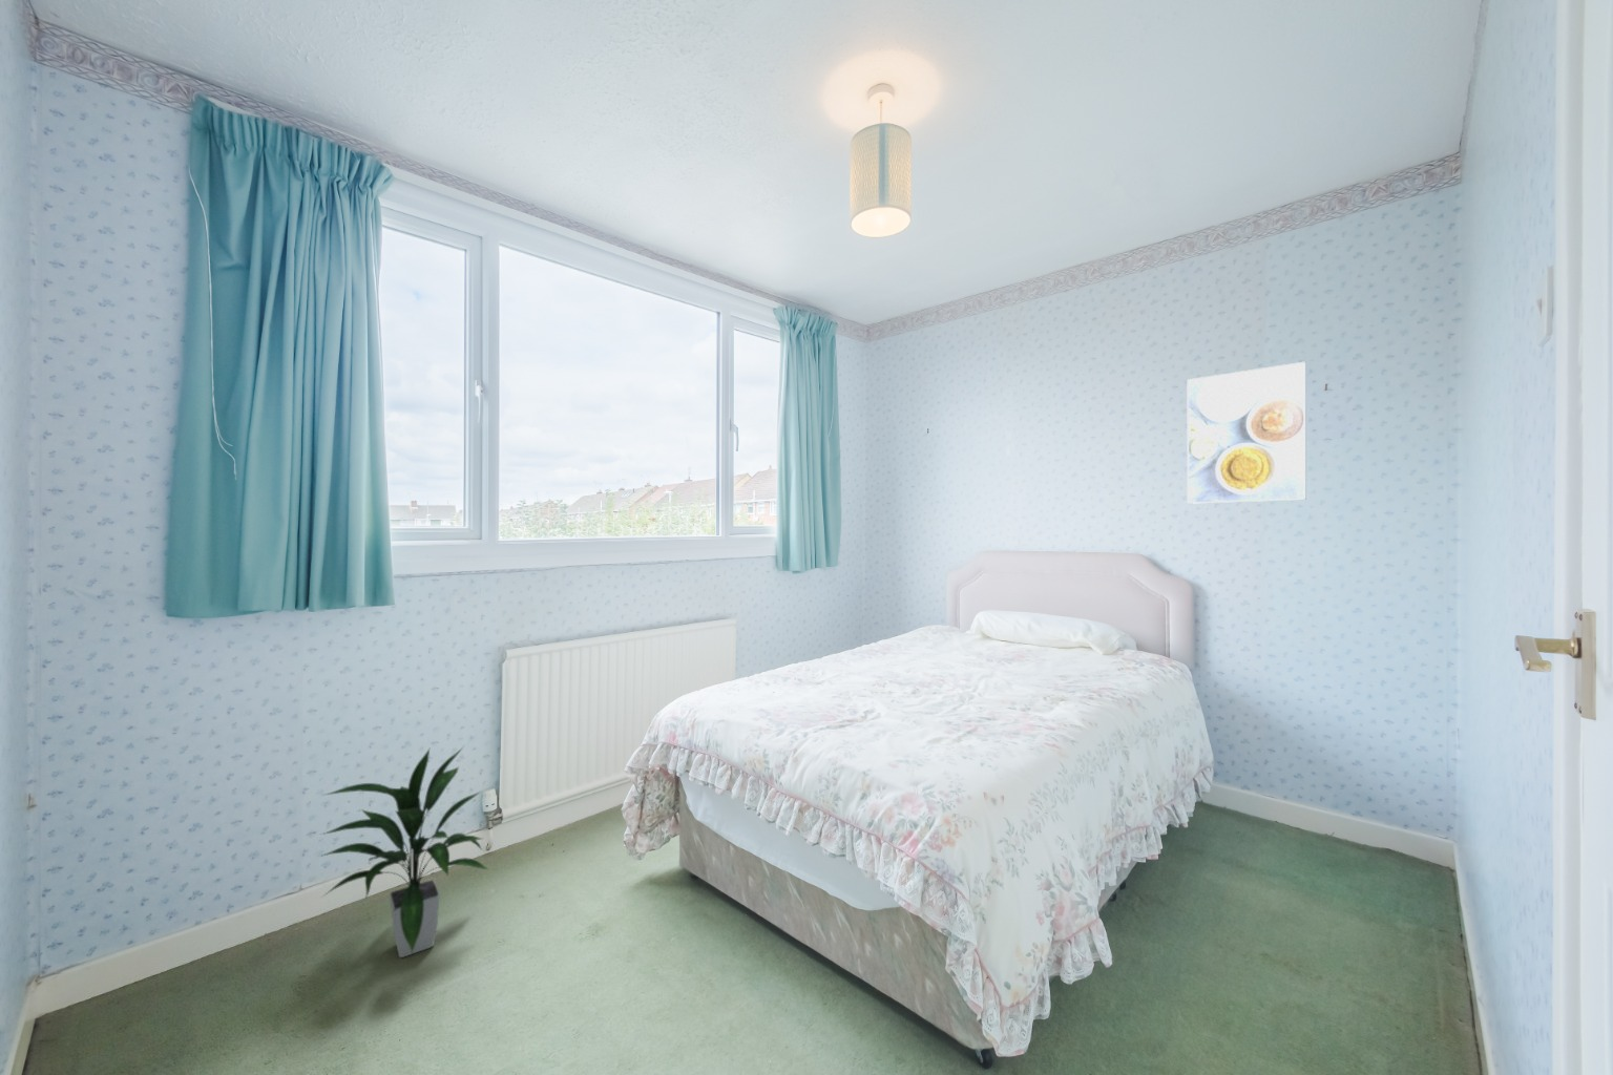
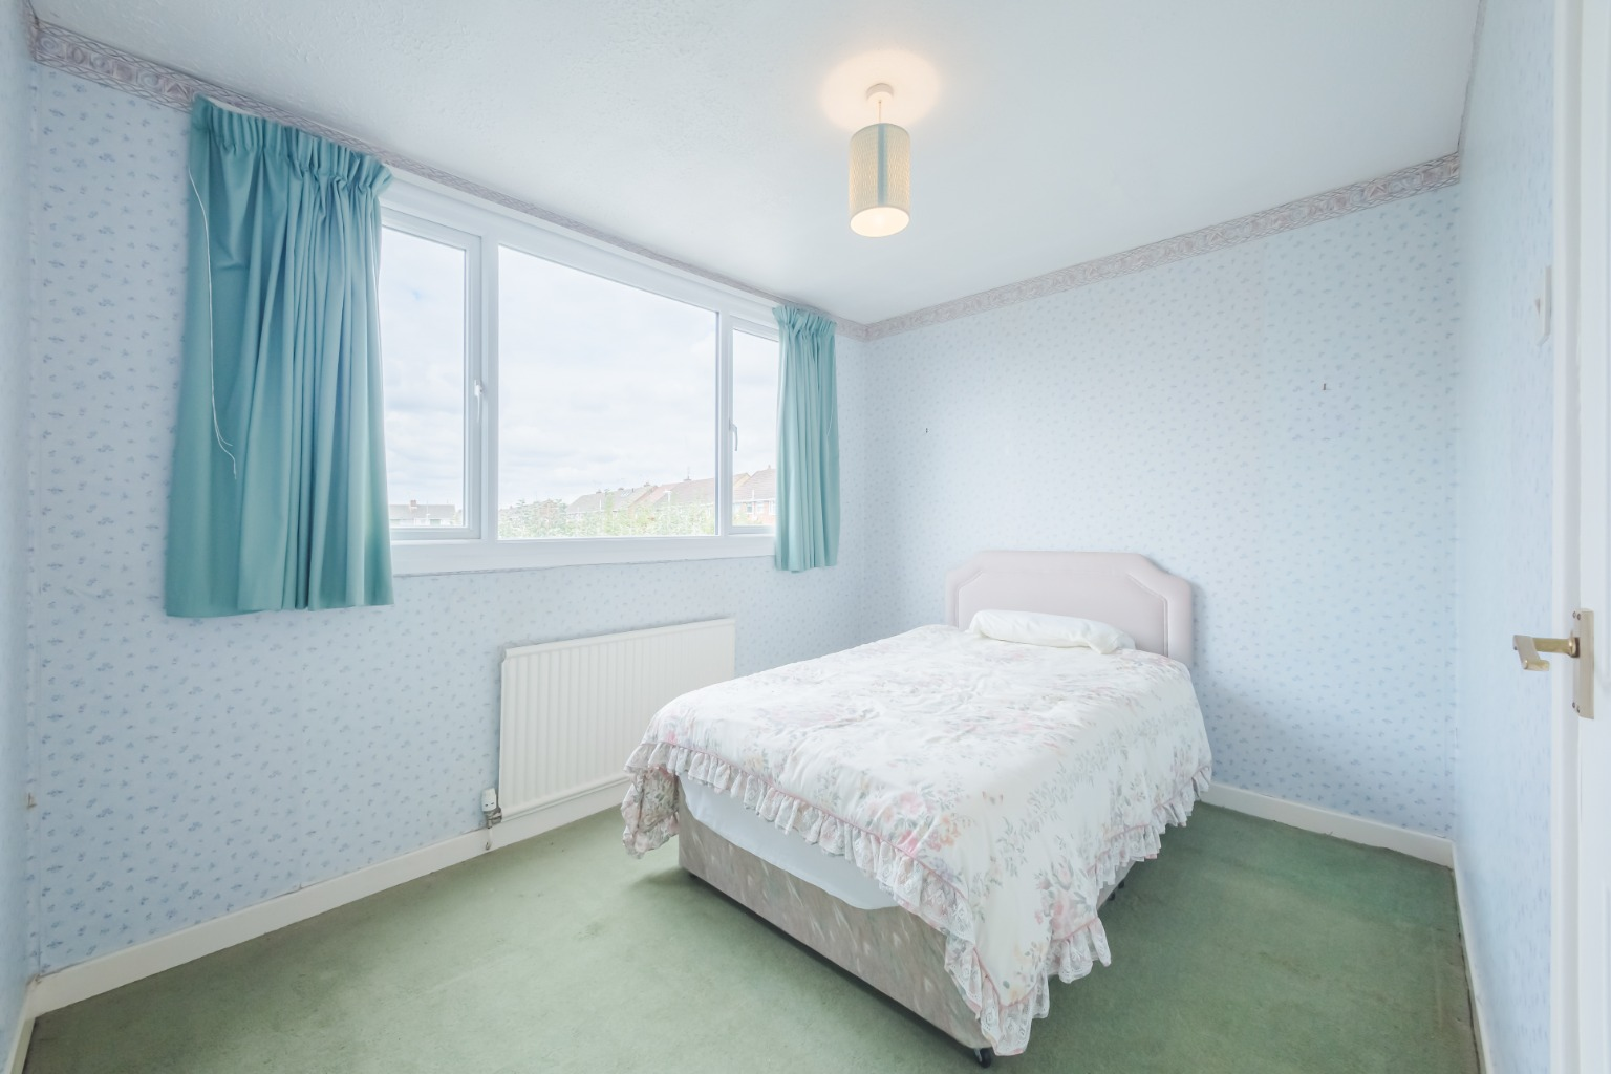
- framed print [1187,361,1307,505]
- indoor plant [318,745,490,959]
